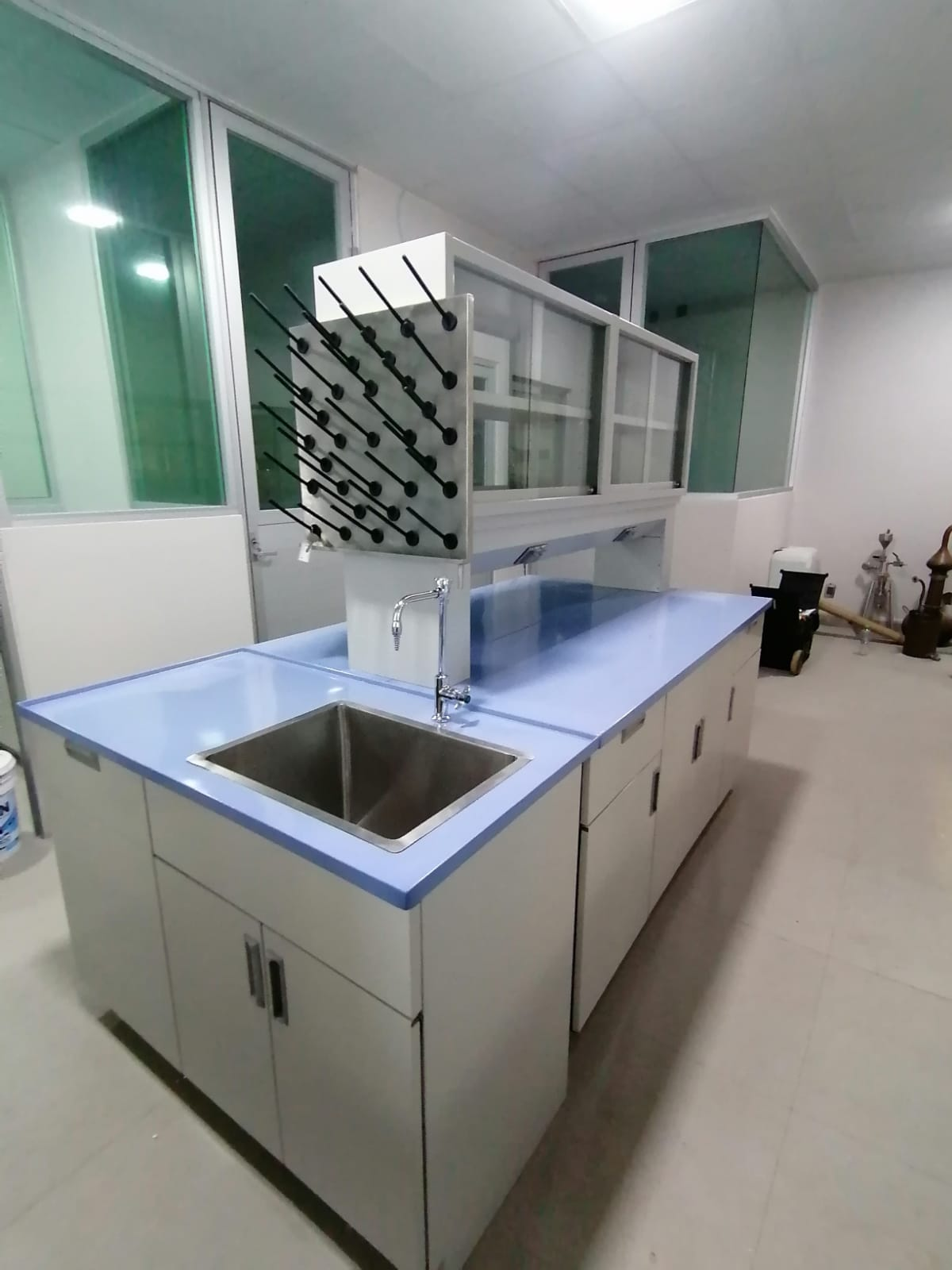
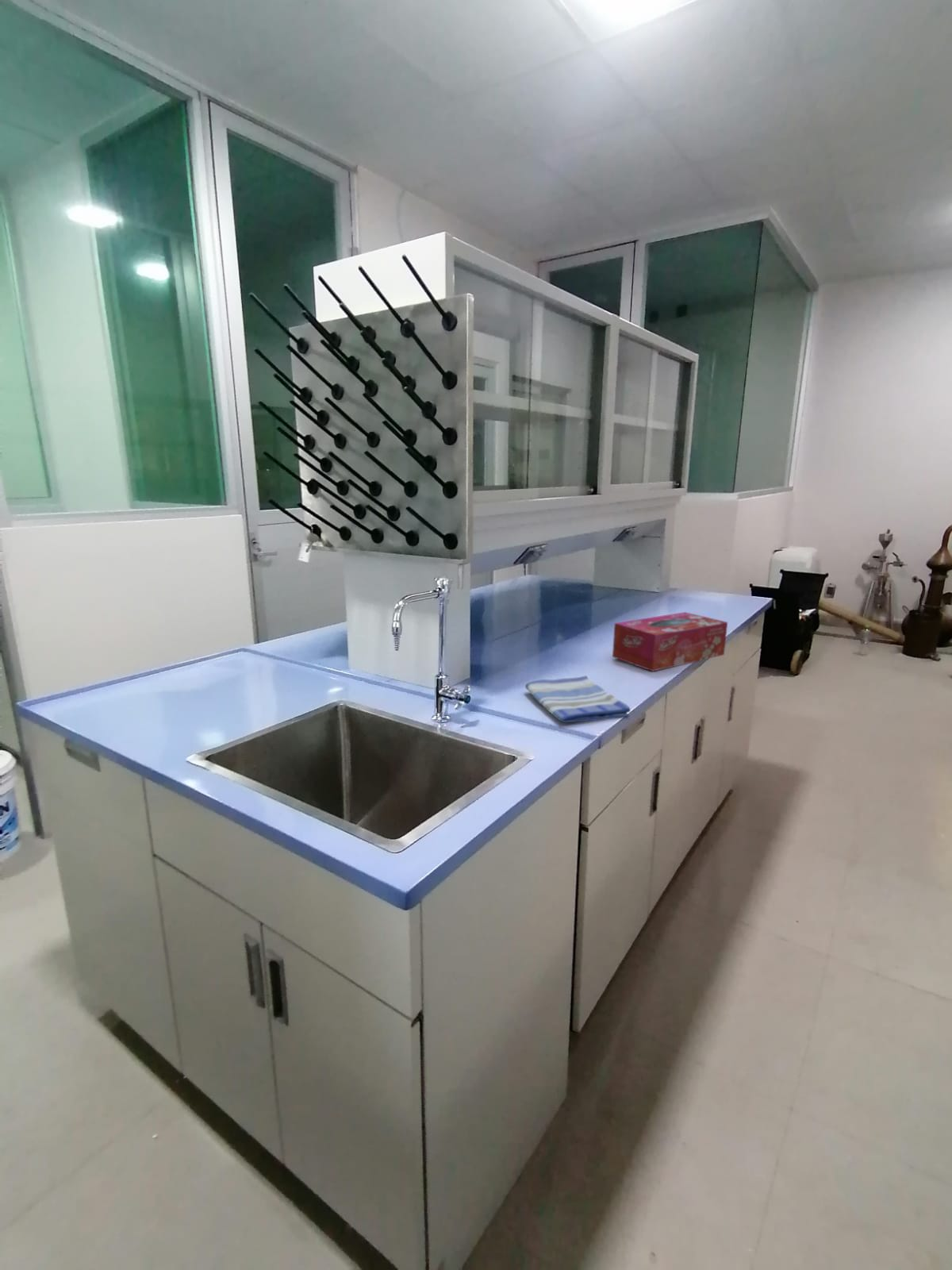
+ tissue box [612,611,728,672]
+ dish towel [524,675,631,723]
